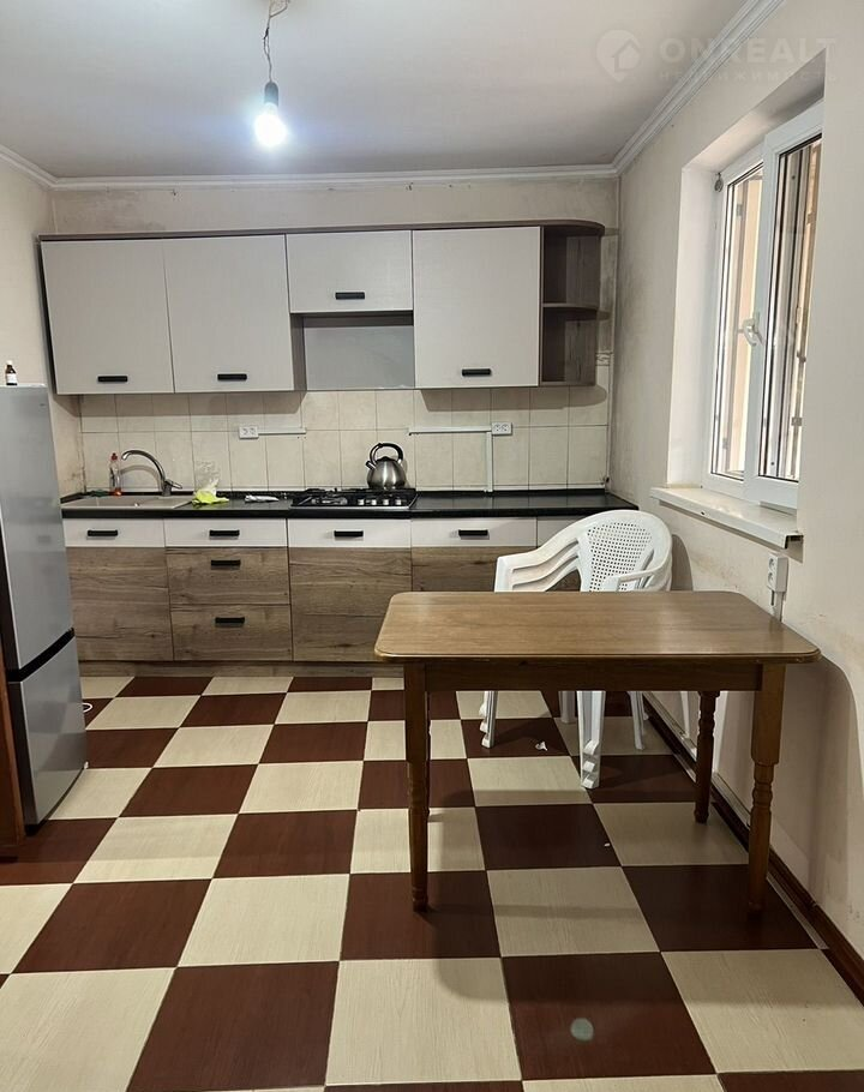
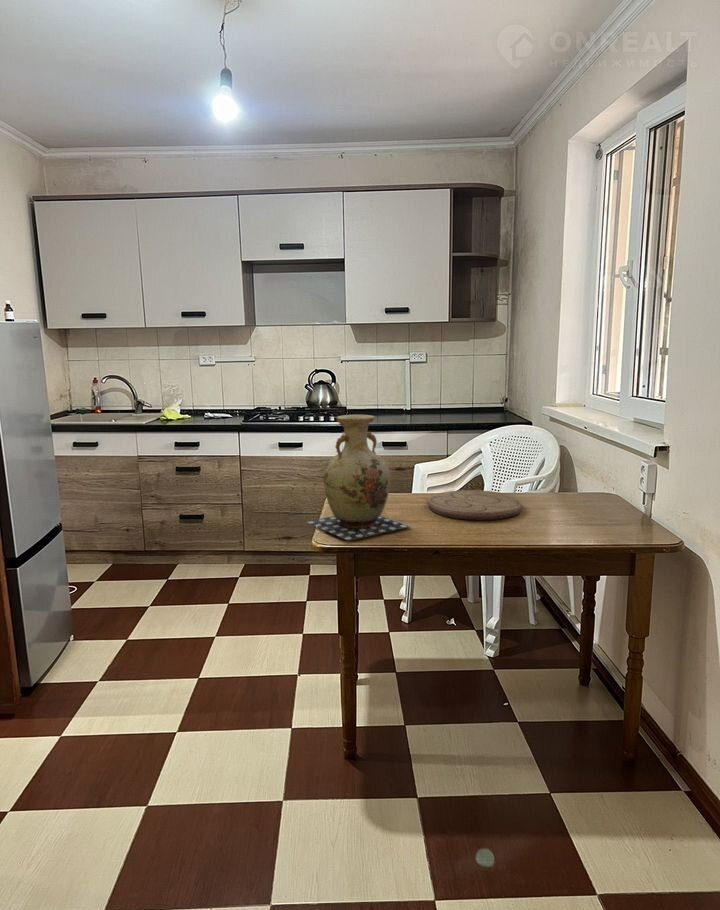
+ vase [304,414,413,542]
+ cutting board [428,489,523,521]
